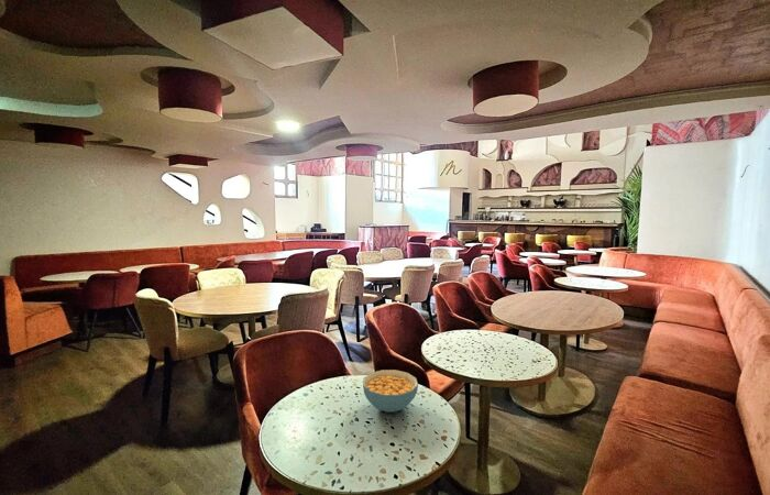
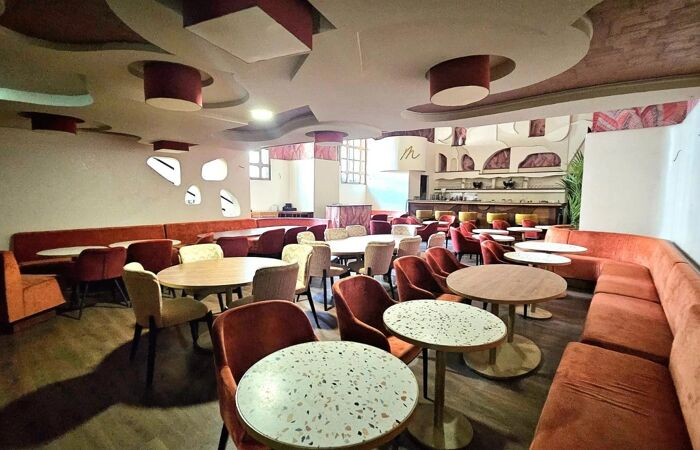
- cereal bowl [362,369,419,414]
